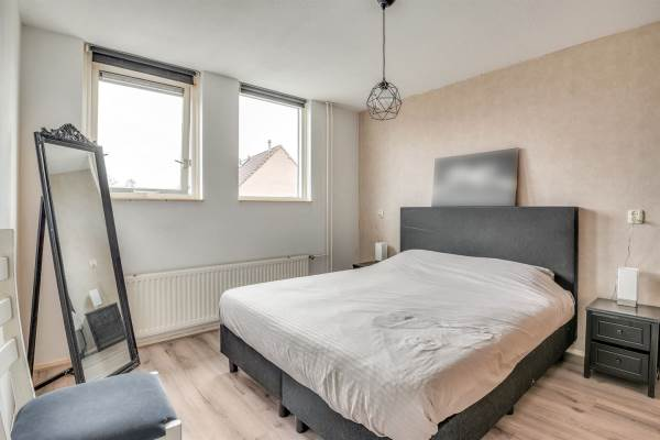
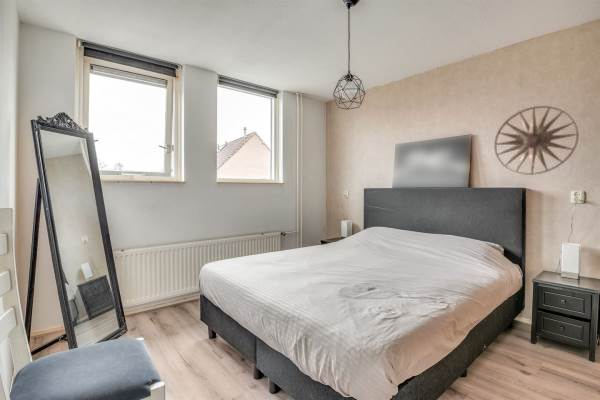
+ wall art [493,105,580,176]
